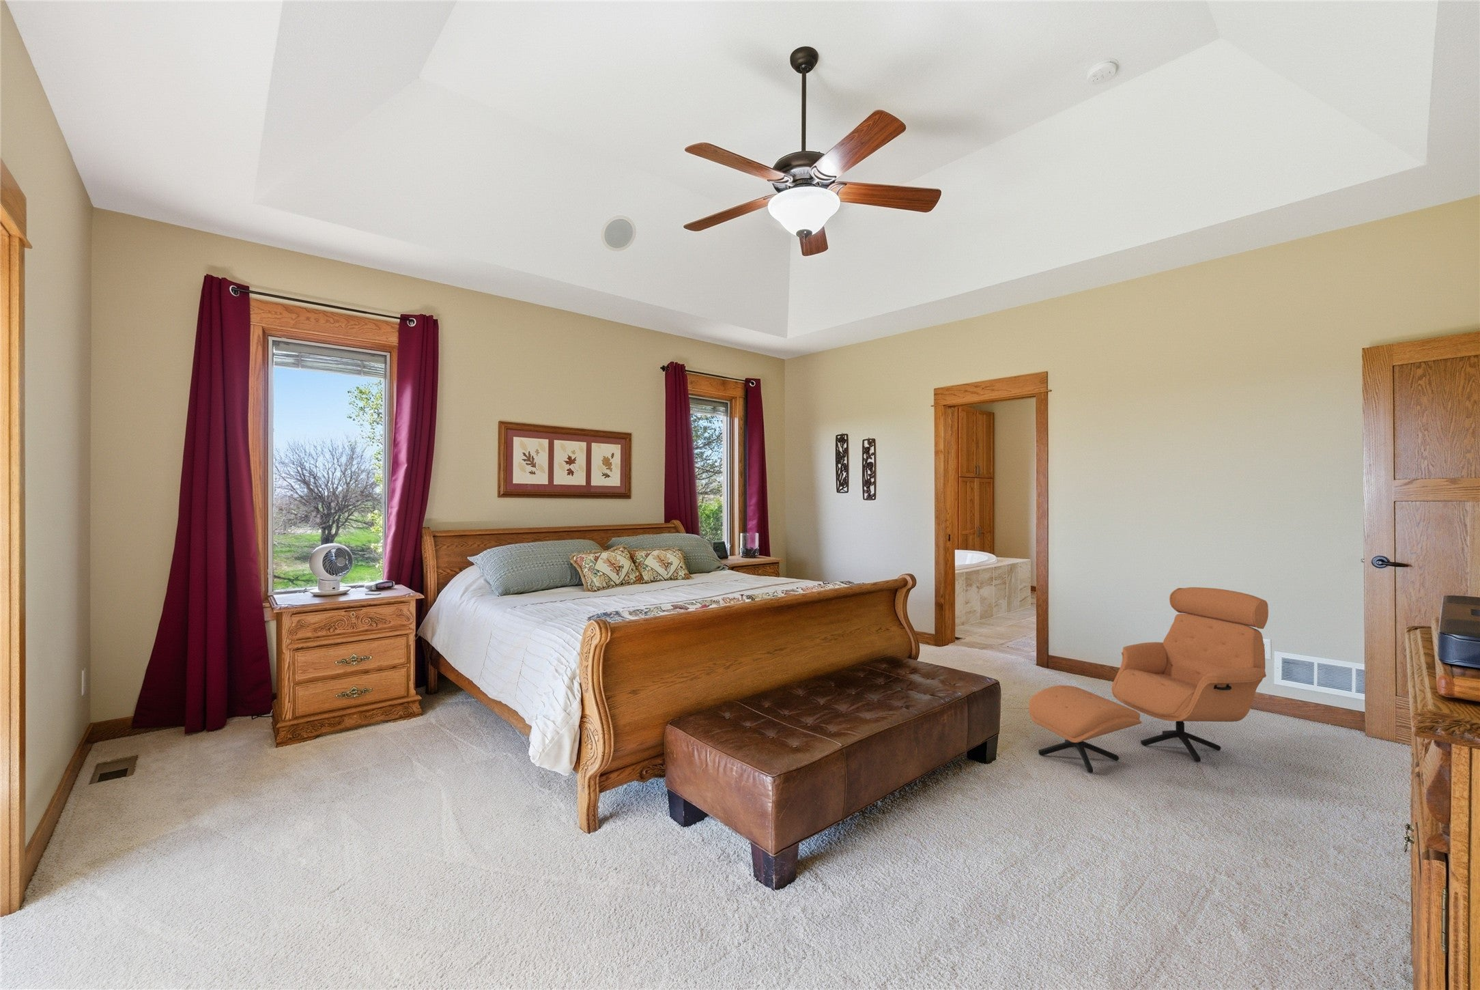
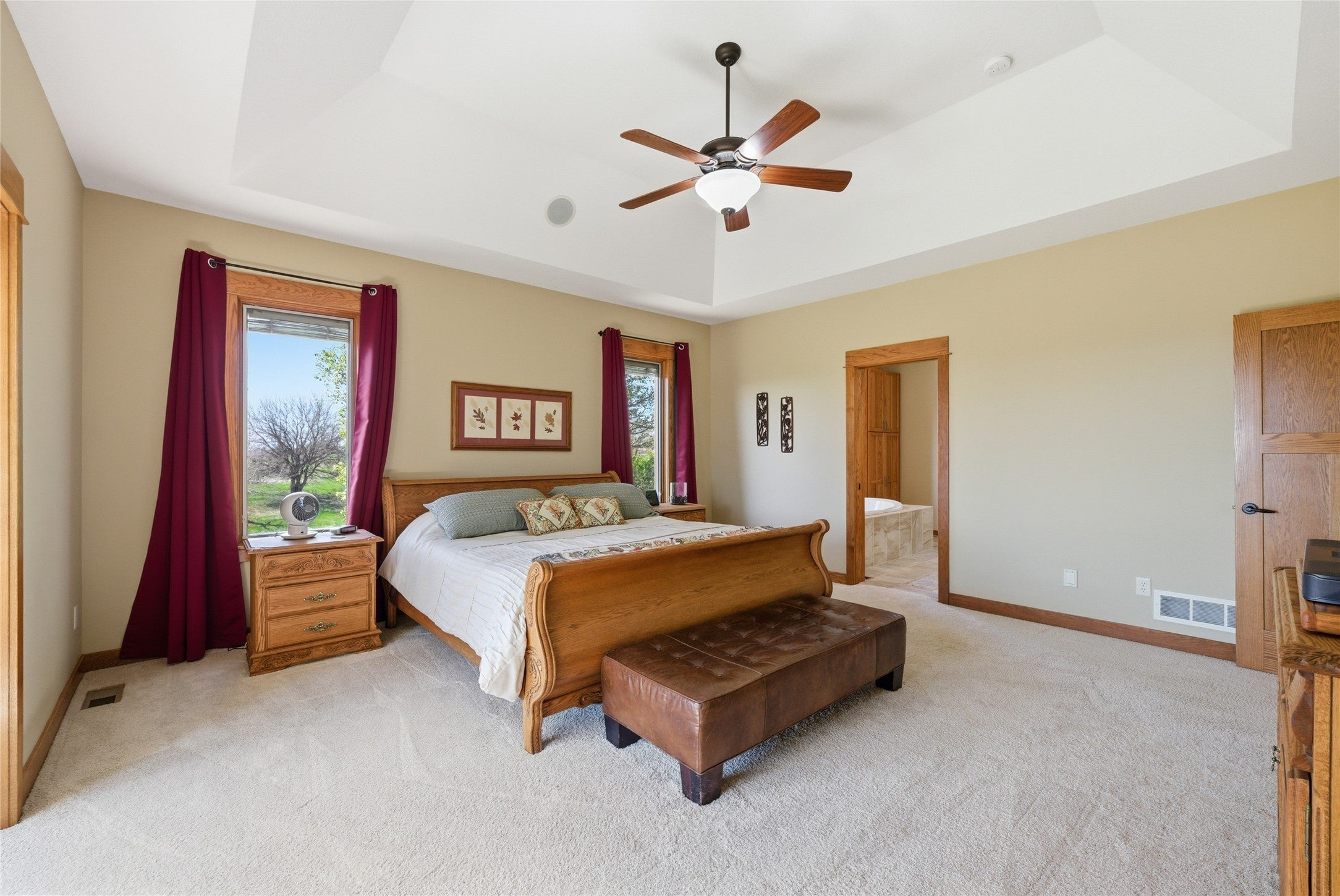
- lounge chair [1028,587,1269,773]
